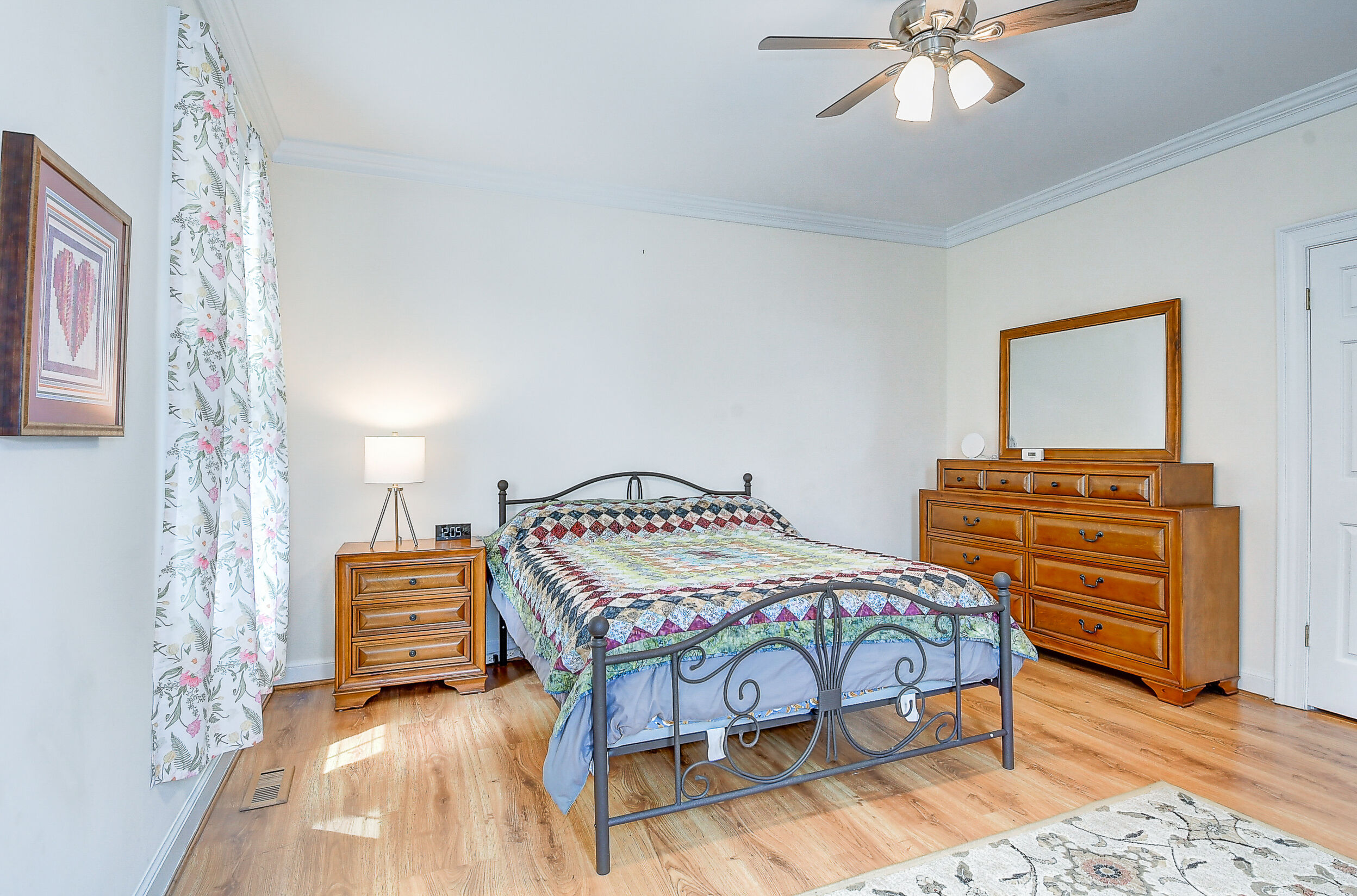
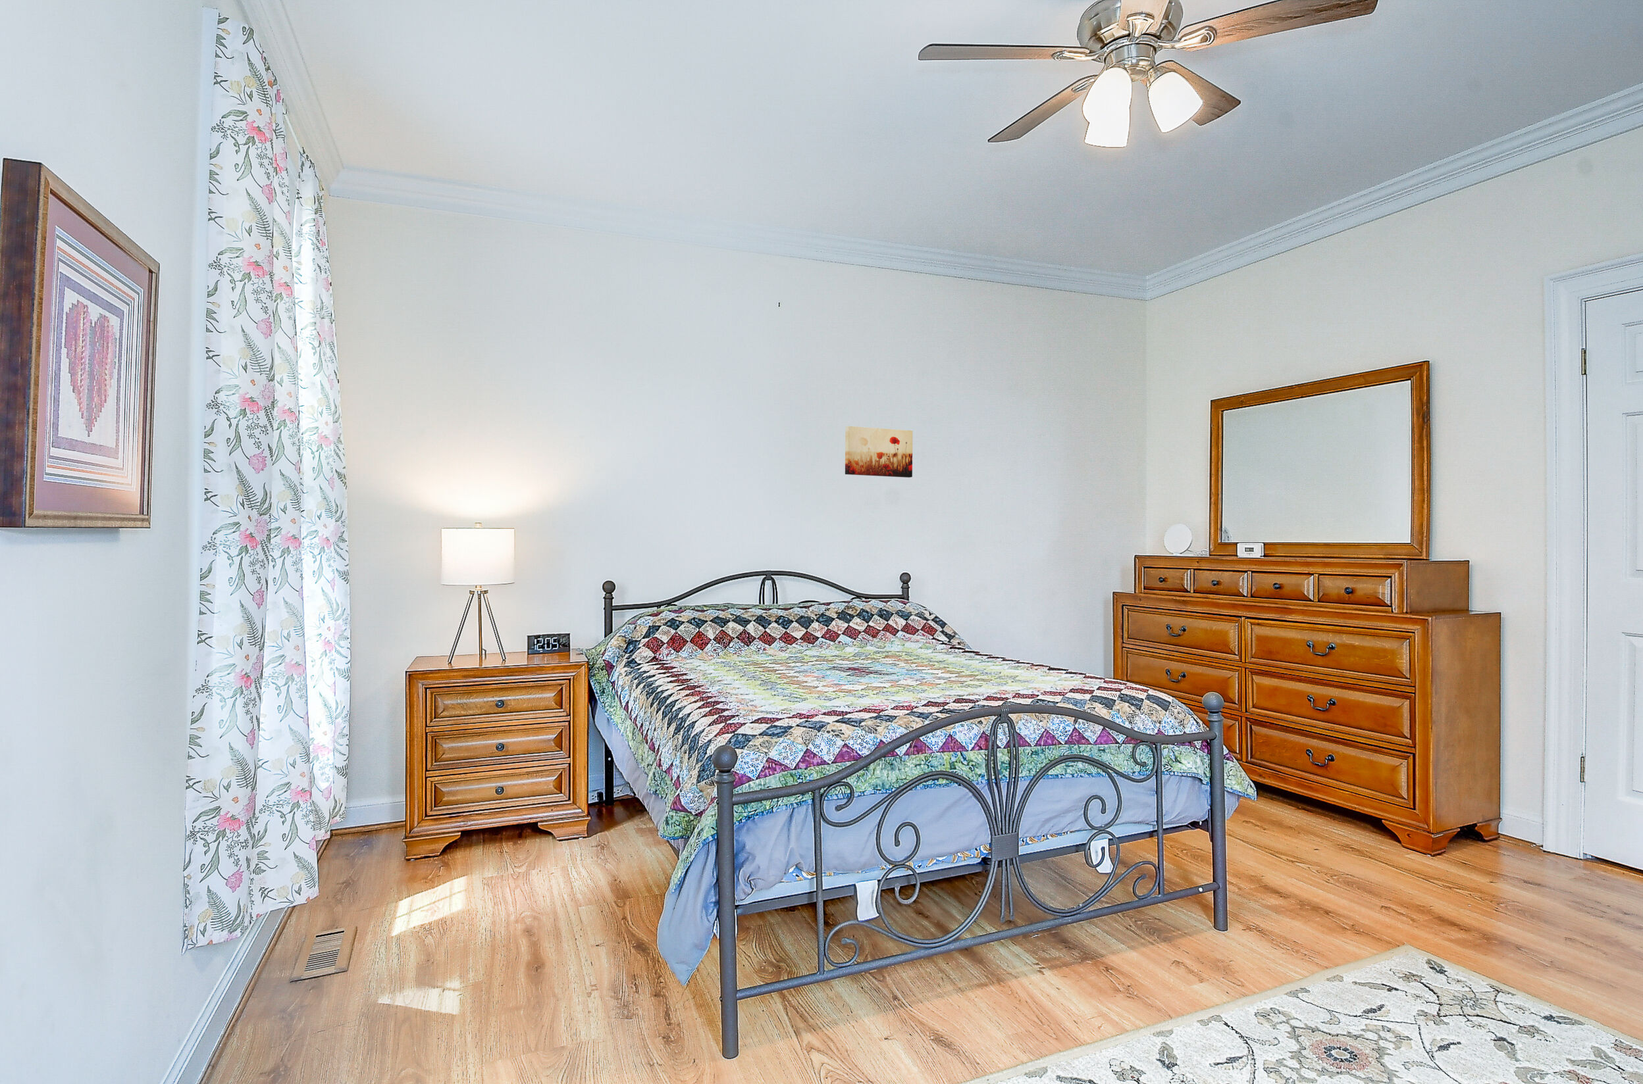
+ wall art [845,426,913,478]
